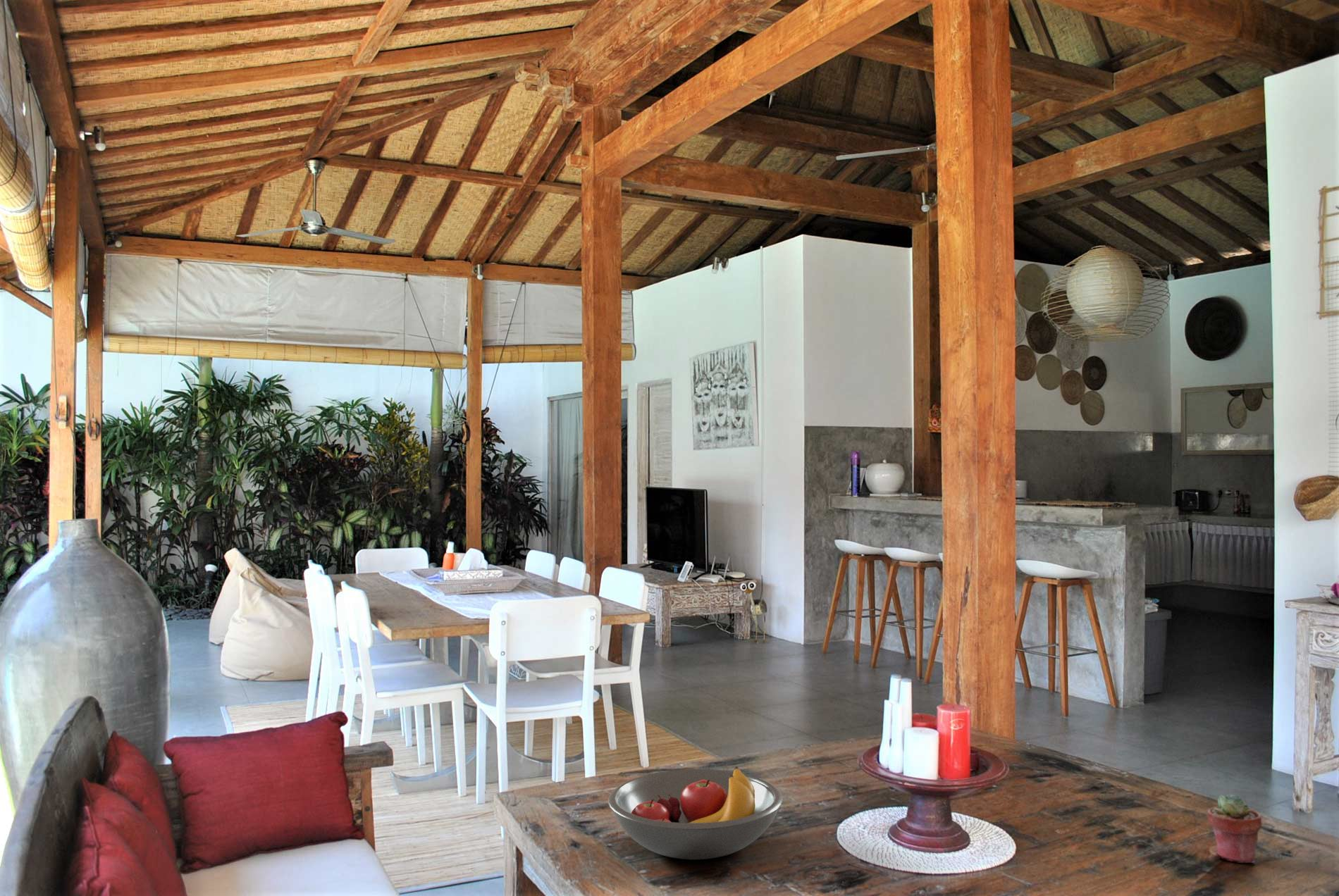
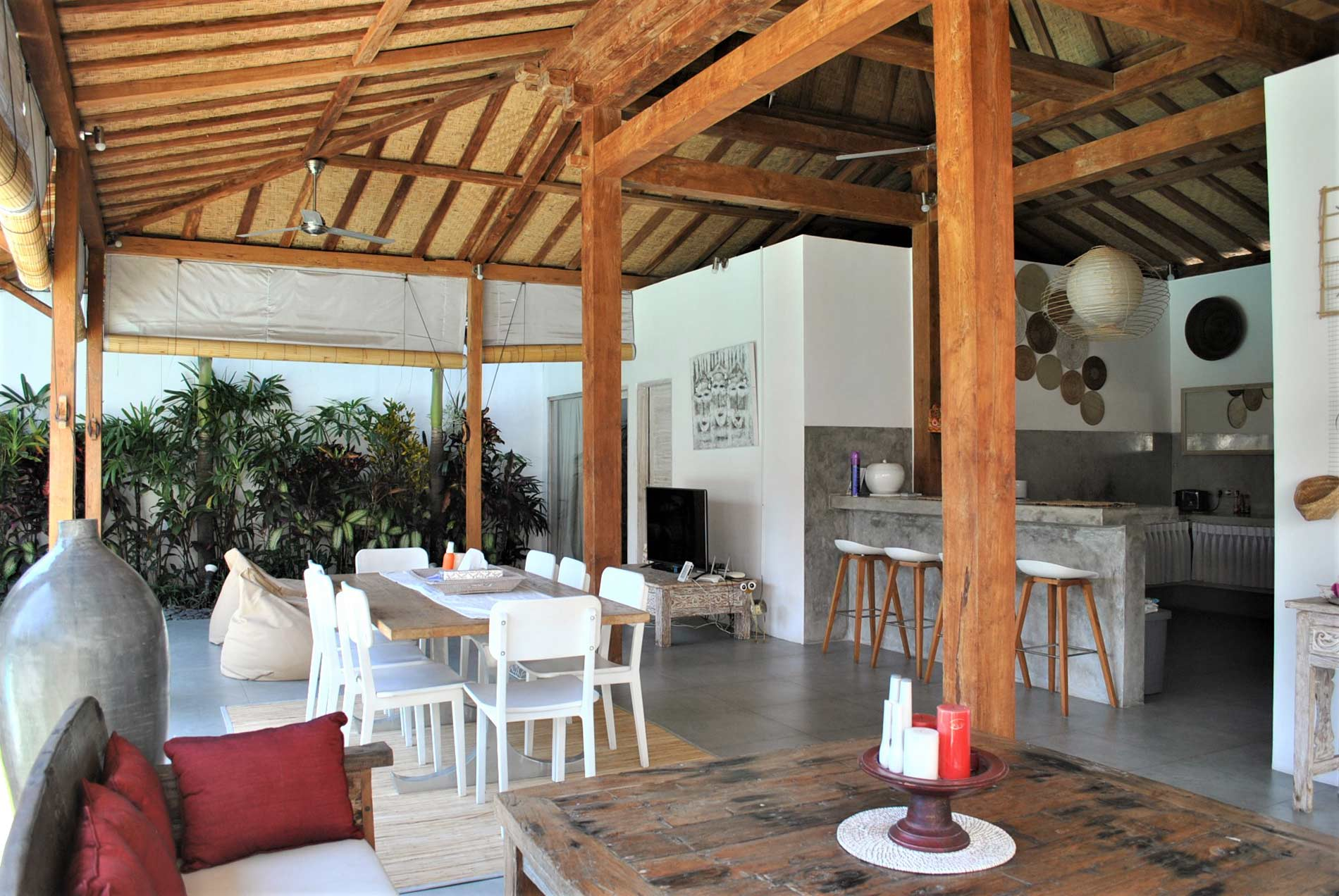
- potted succulent [1207,793,1262,864]
- fruit bowl [607,766,784,860]
